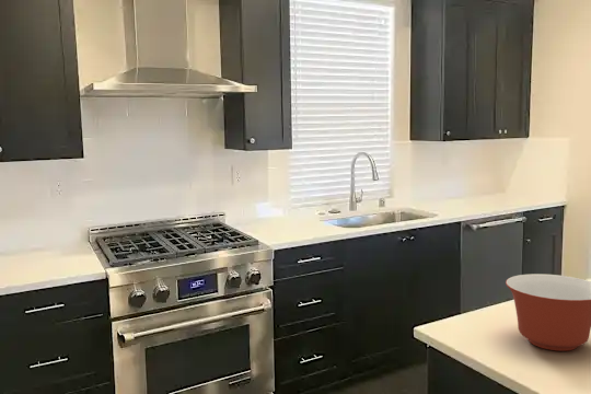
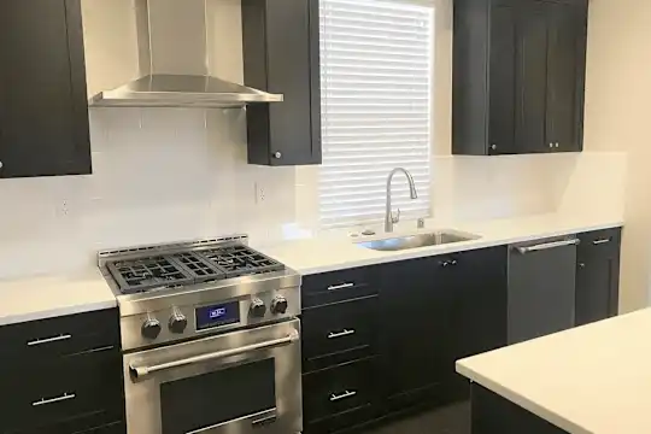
- mixing bowl [505,273,591,352]
